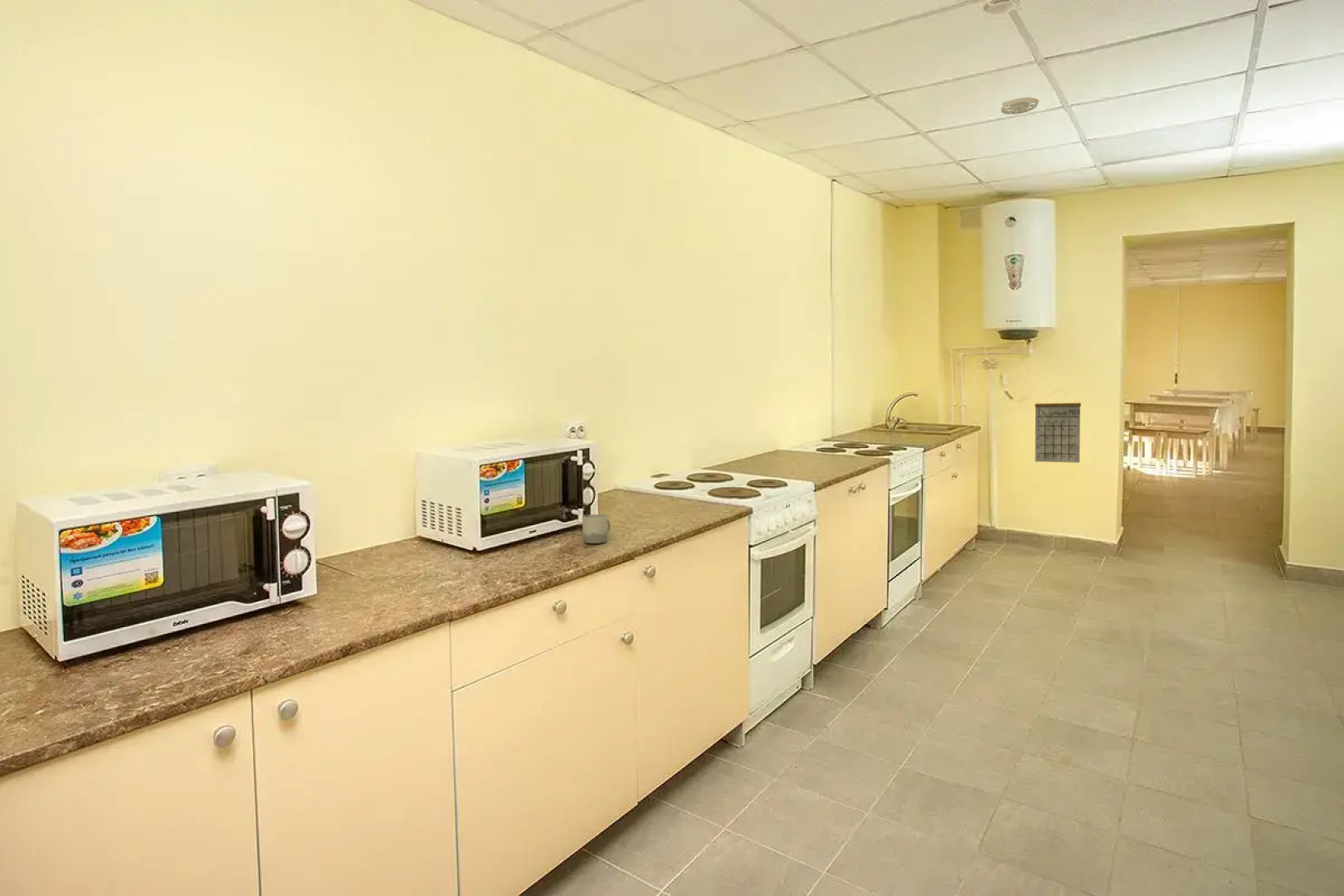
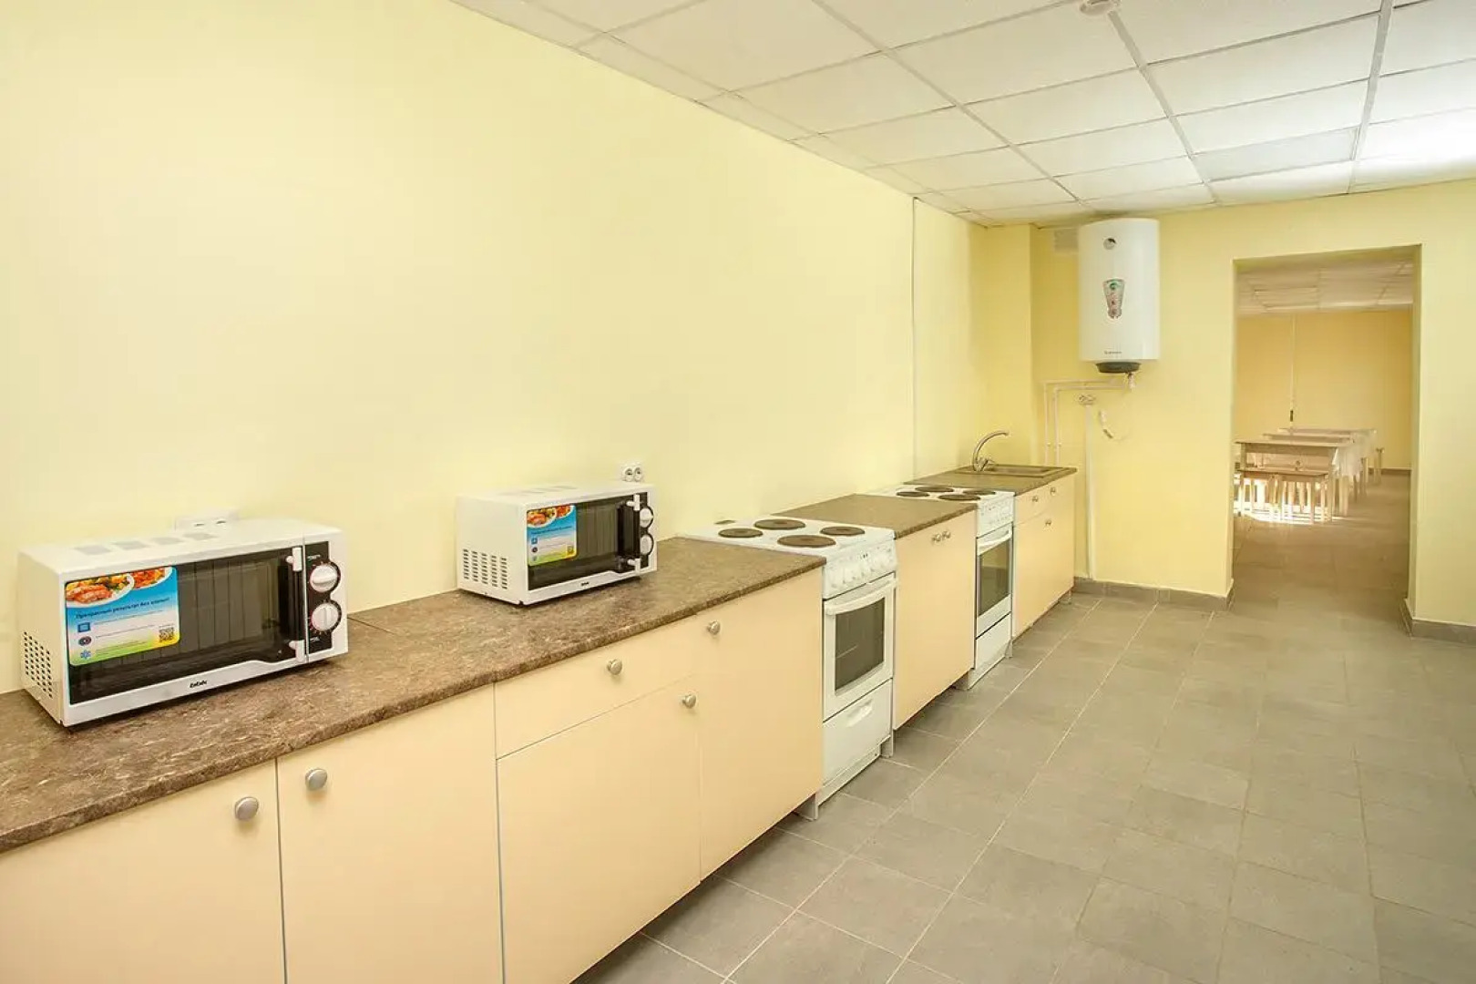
- calendar [1035,388,1082,464]
- smoke detector [1001,96,1040,115]
- cup [582,514,611,544]
